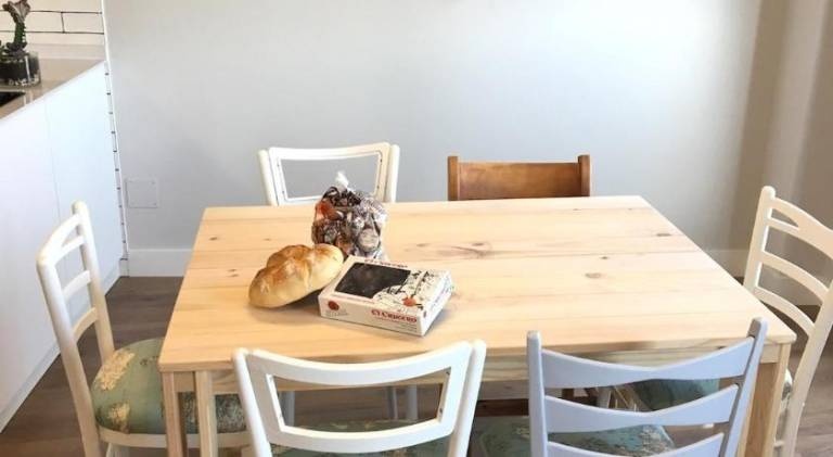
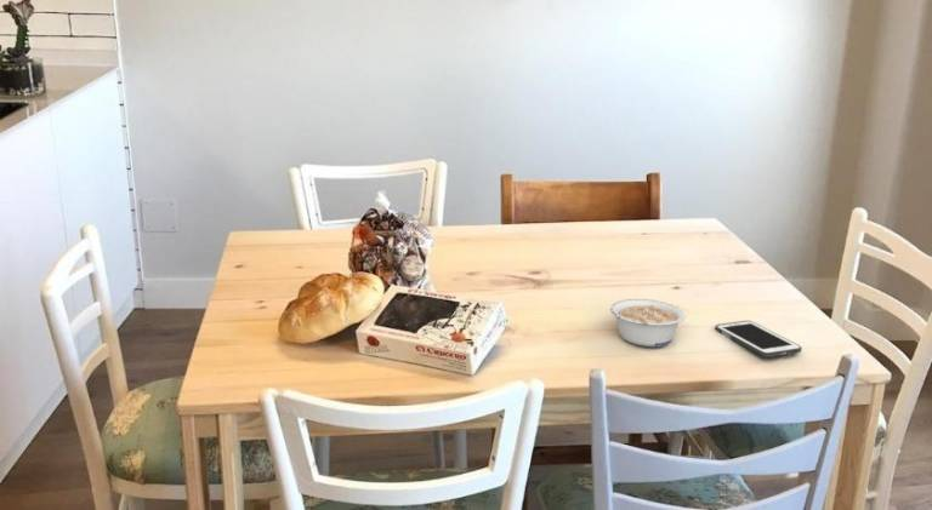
+ cell phone [714,320,802,359]
+ legume [609,298,687,348]
